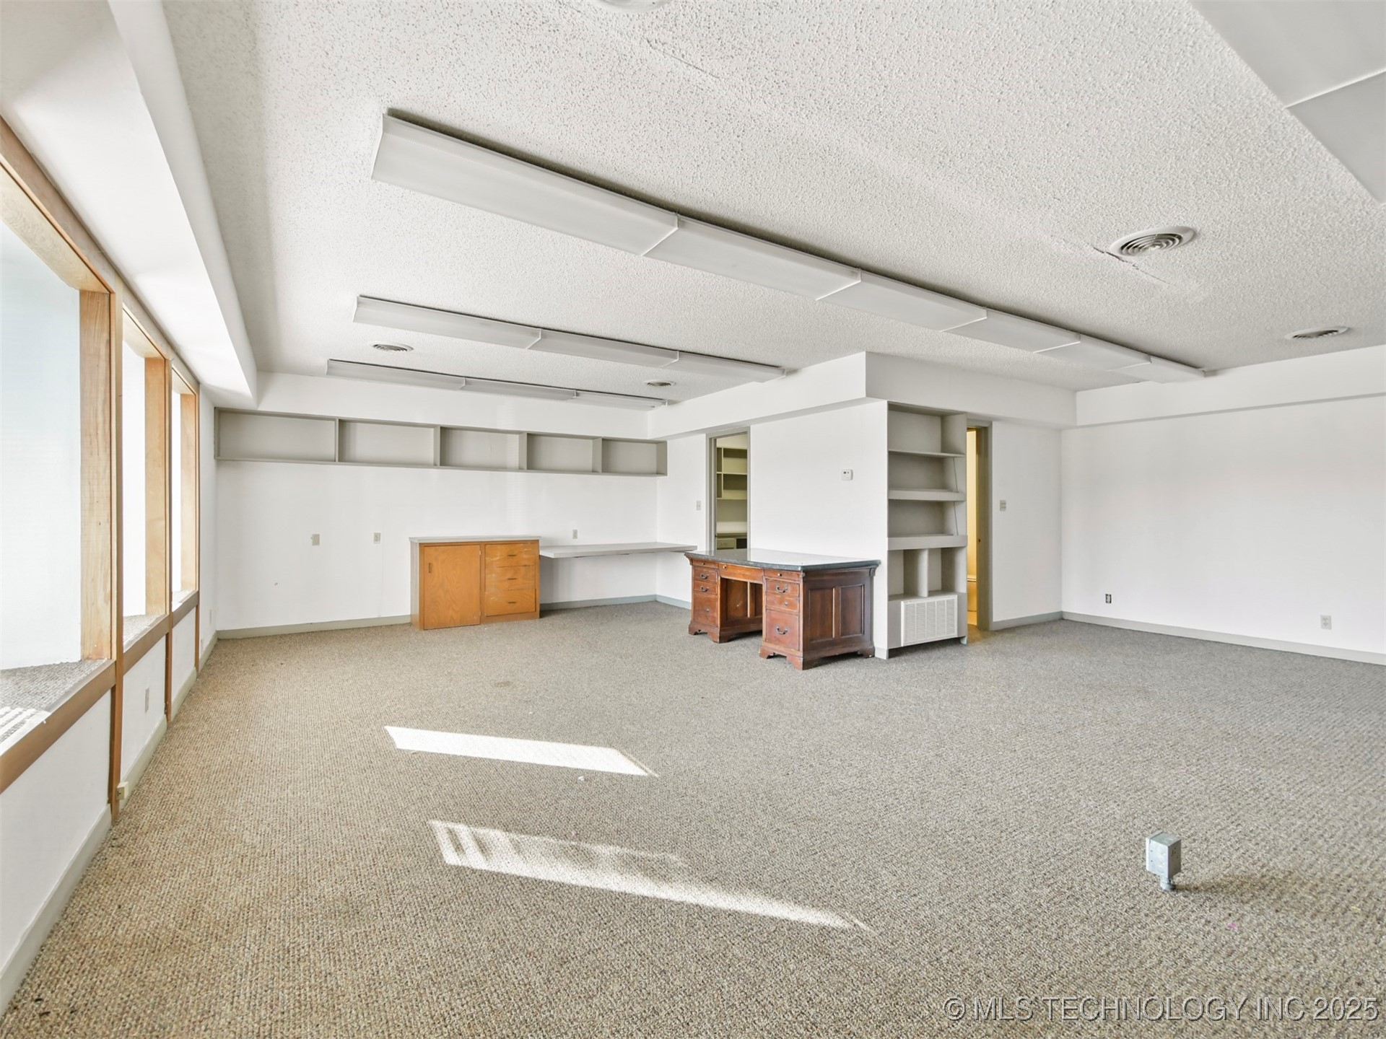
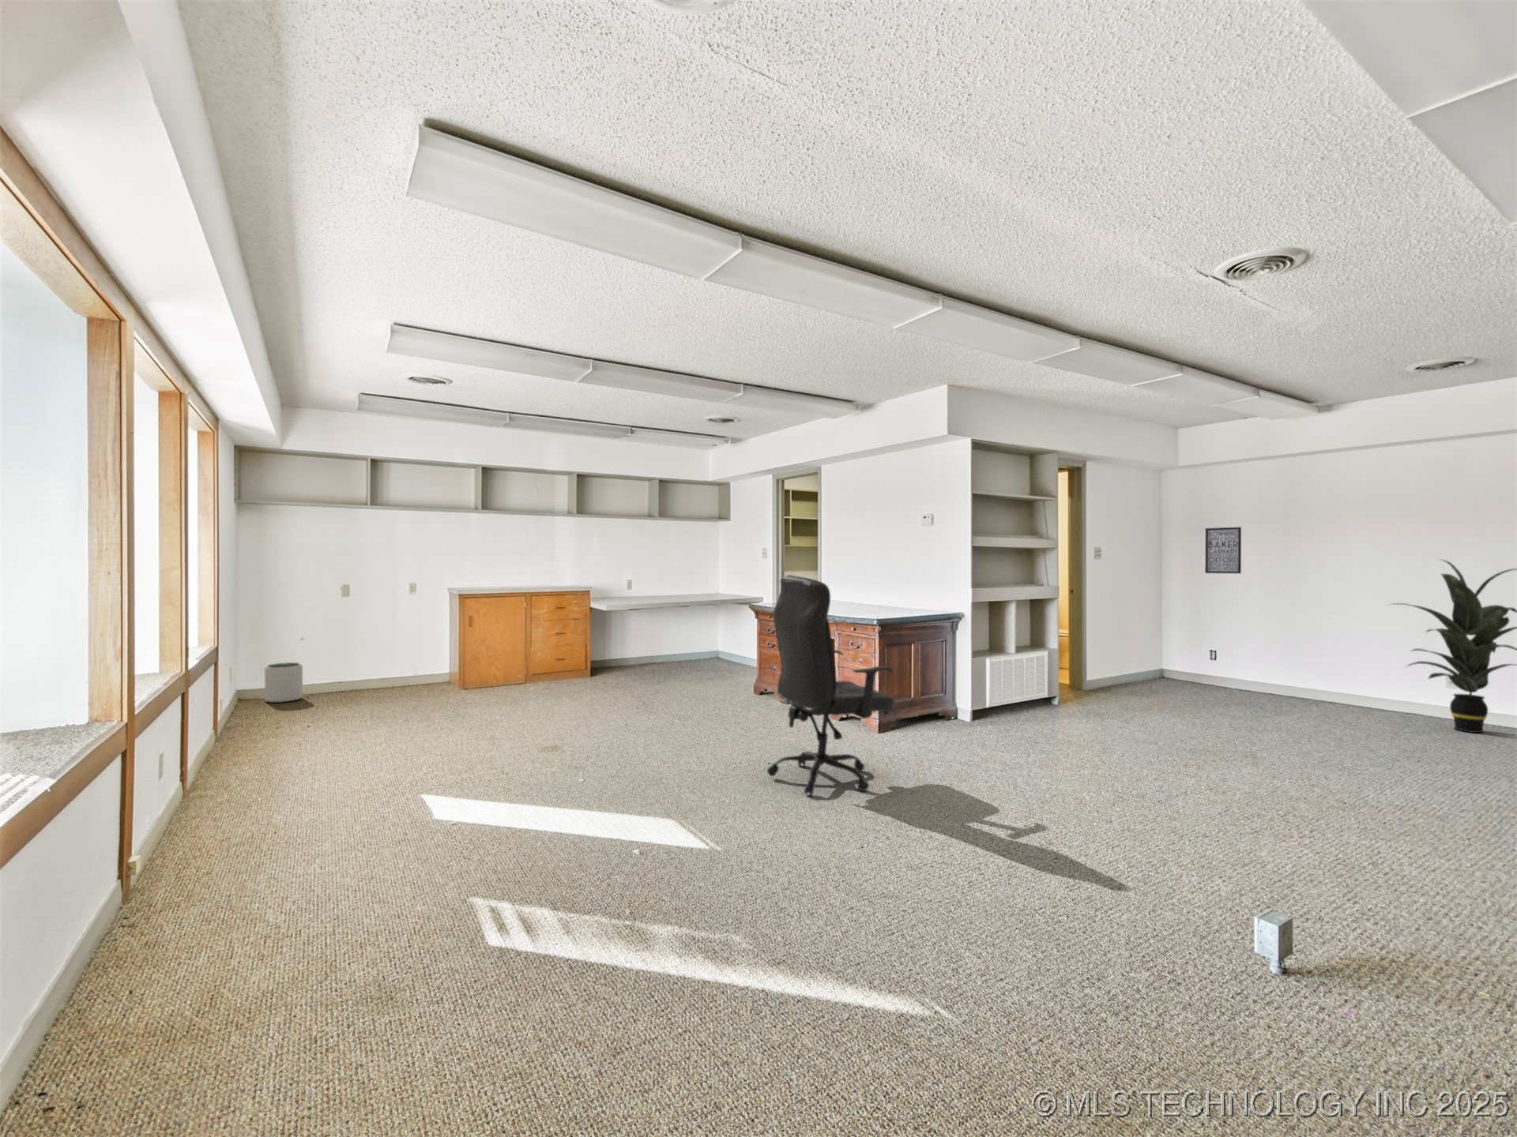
+ indoor plant [1388,558,1517,733]
+ office chair [767,574,895,795]
+ plant pot [264,662,303,703]
+ wall art [1204,526,1242,574]
